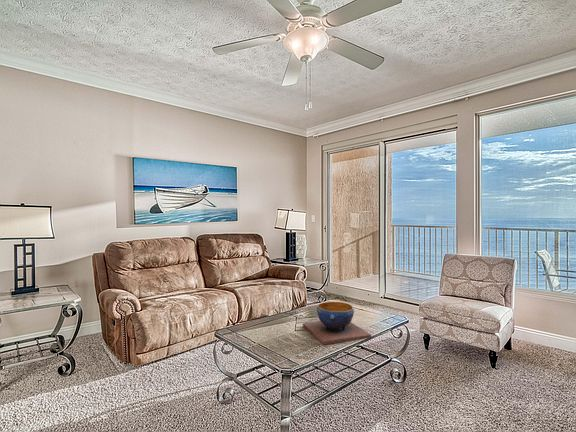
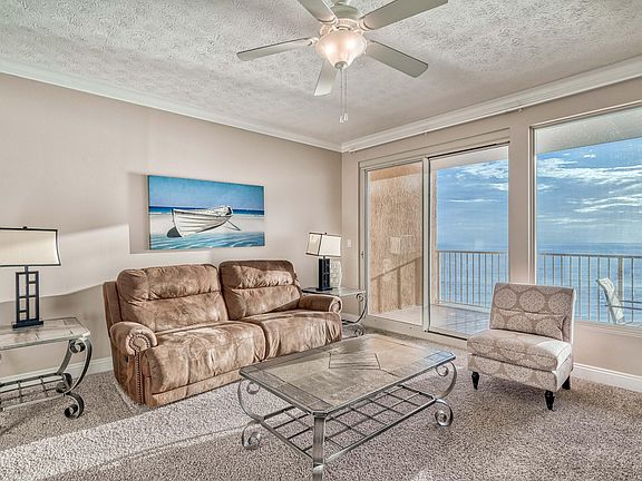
- decorative bowl [302,301,372,346]
